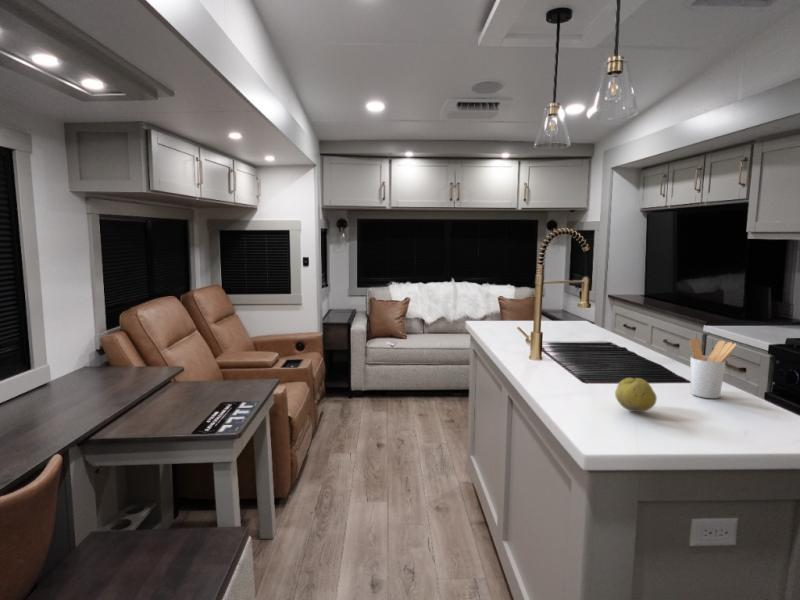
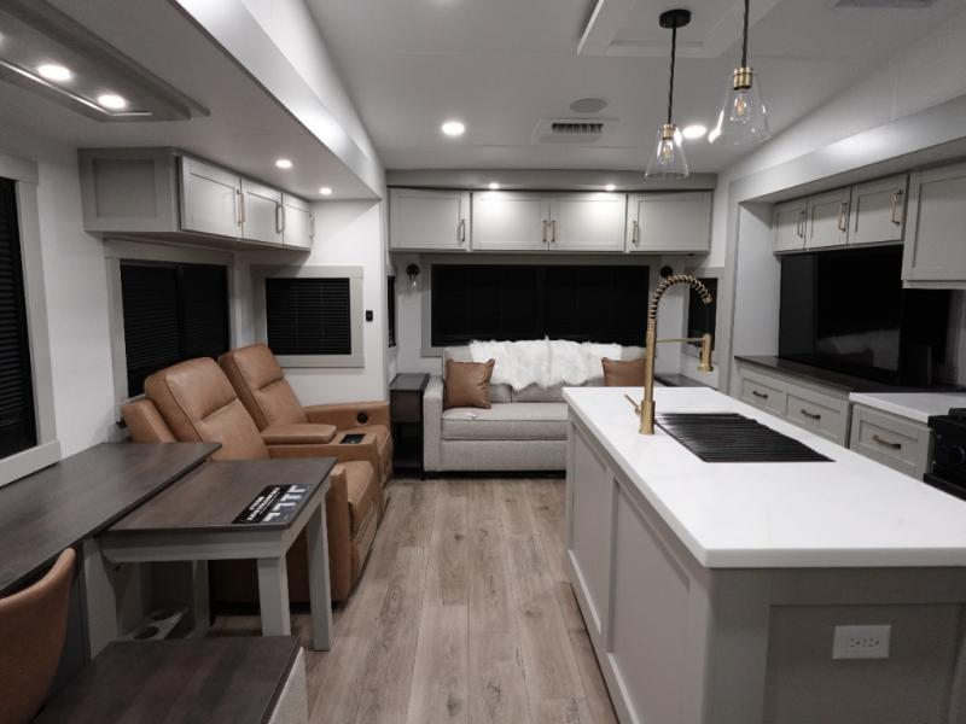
- fruit [614,377,658,413]
- utensil holder [688,337,737,399]
